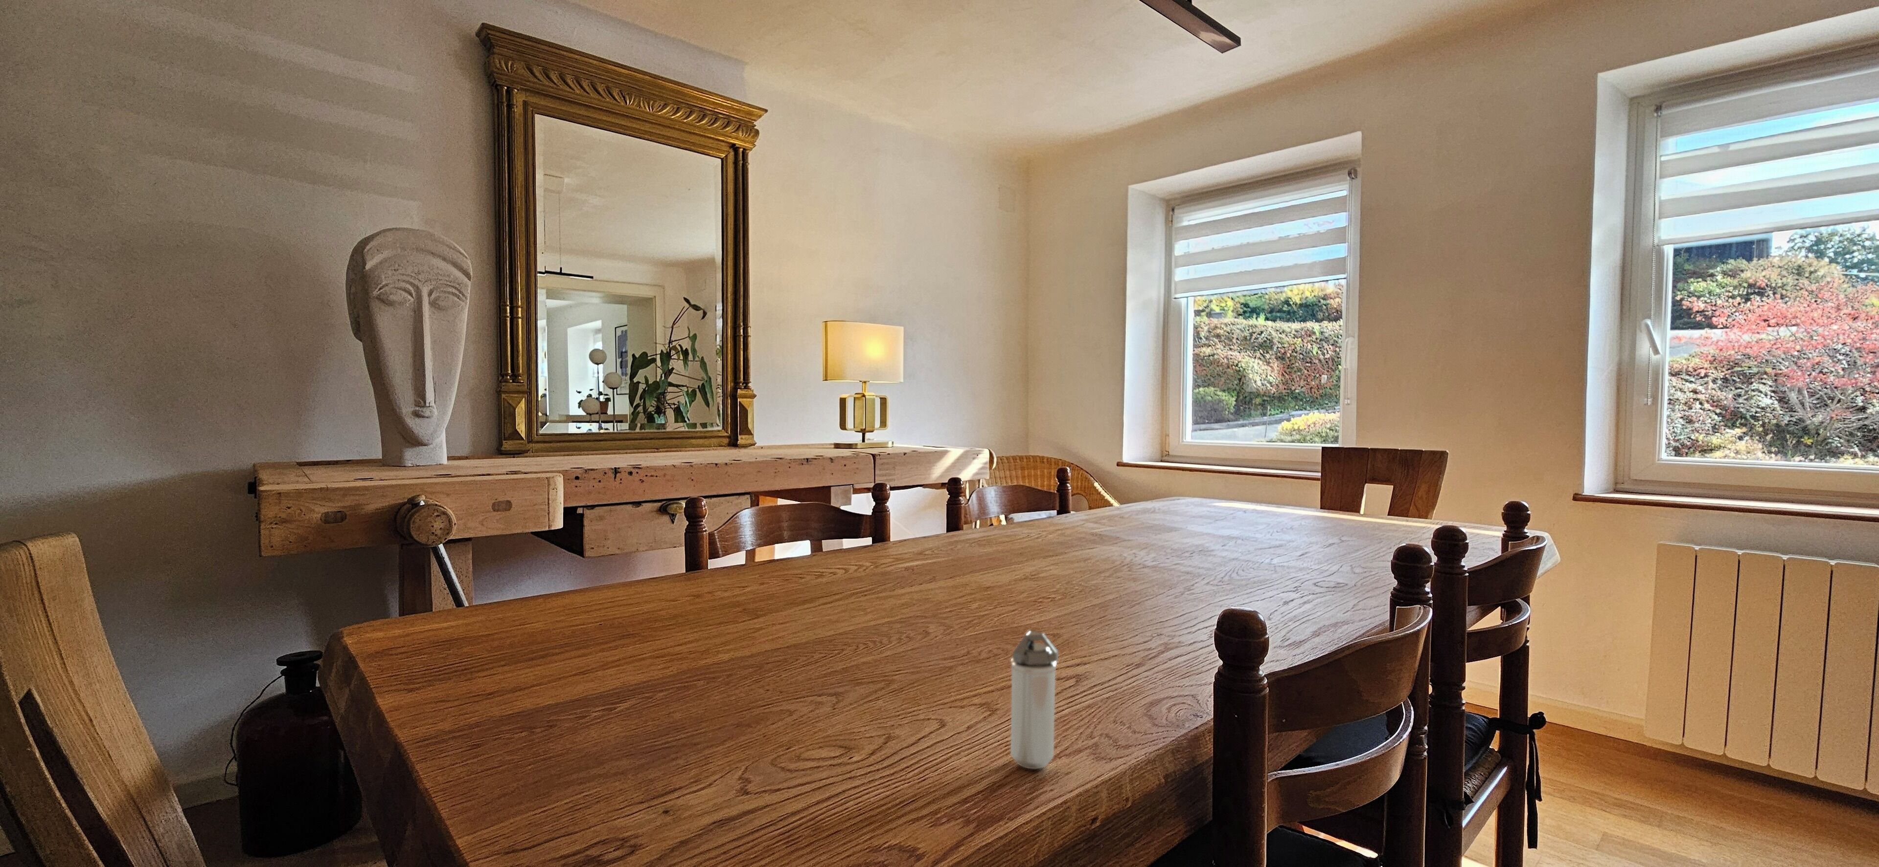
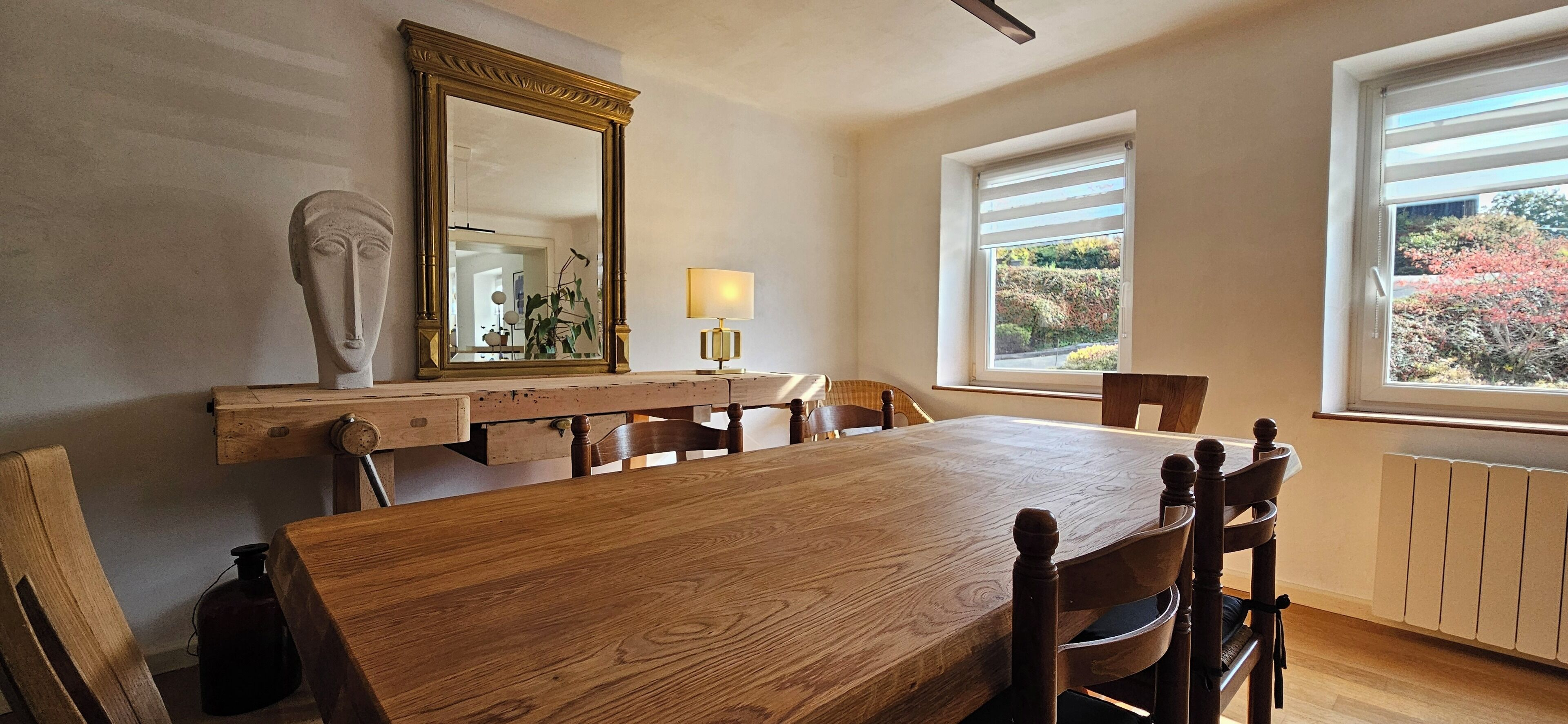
- shaker [1010,630,1059,769]
